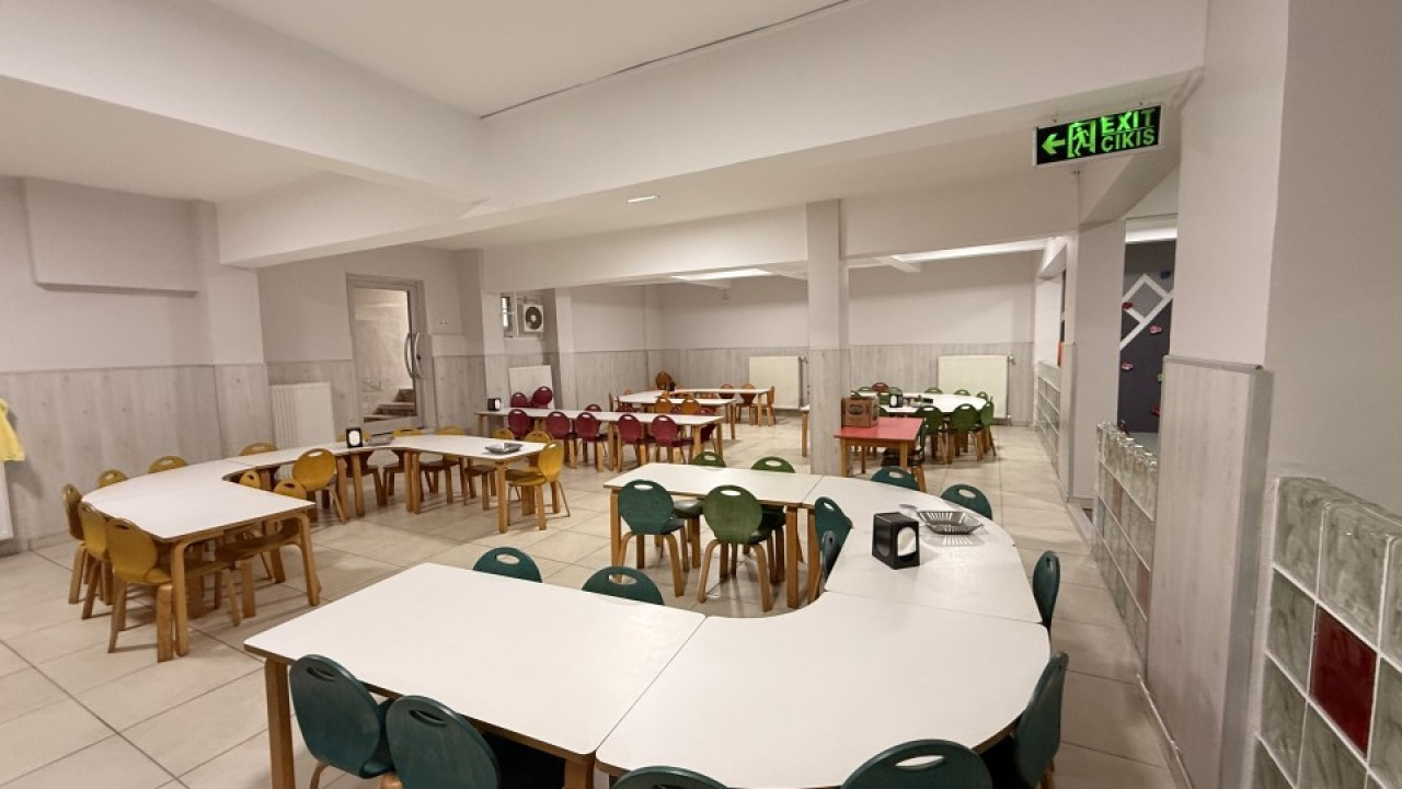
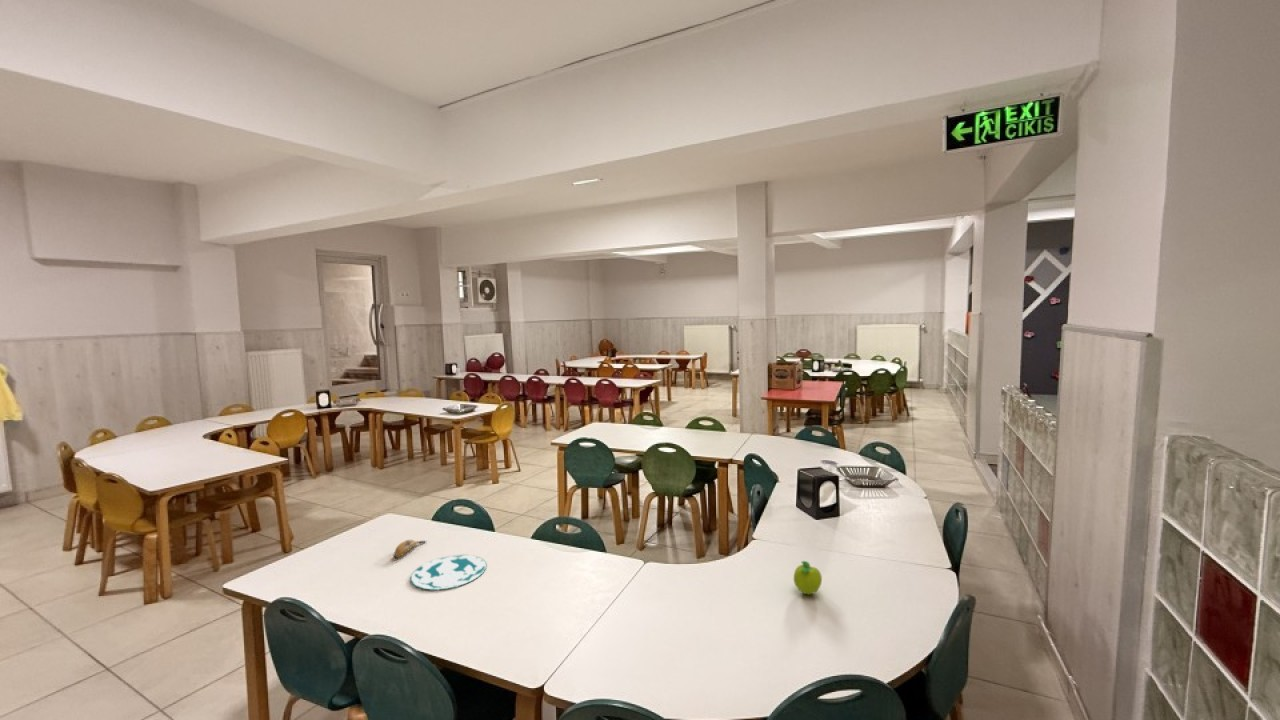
+ fruit [793,560,823,596]
+ banana [392,539,427,560]
+ plate [410,554,488,591]
